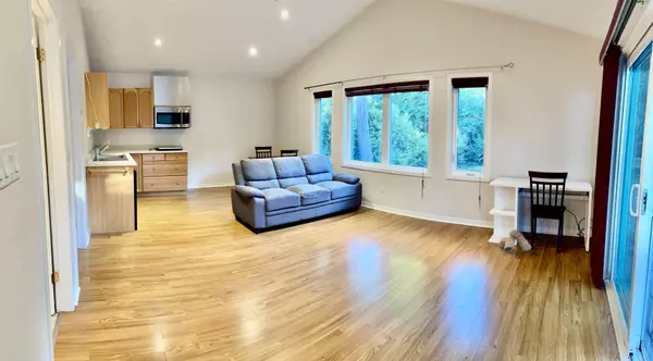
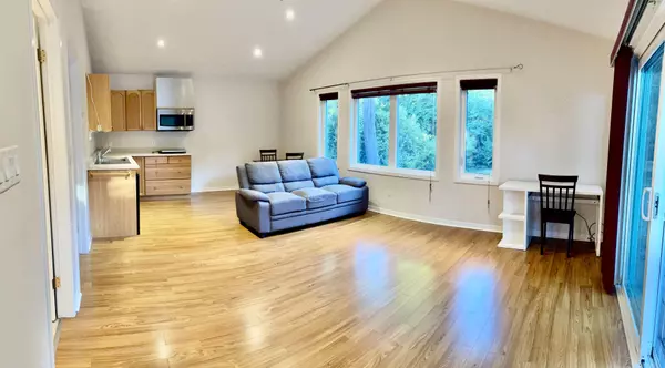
- boots [497,228,532,252]
